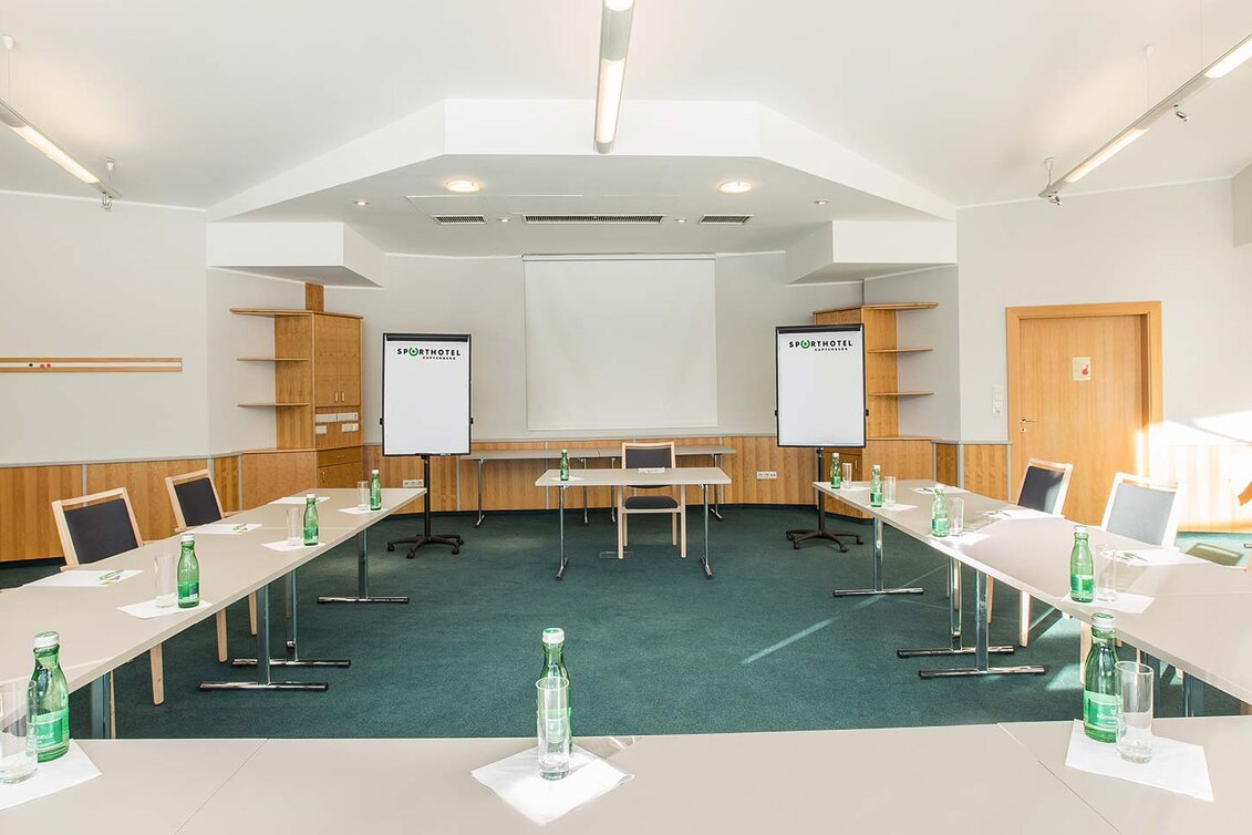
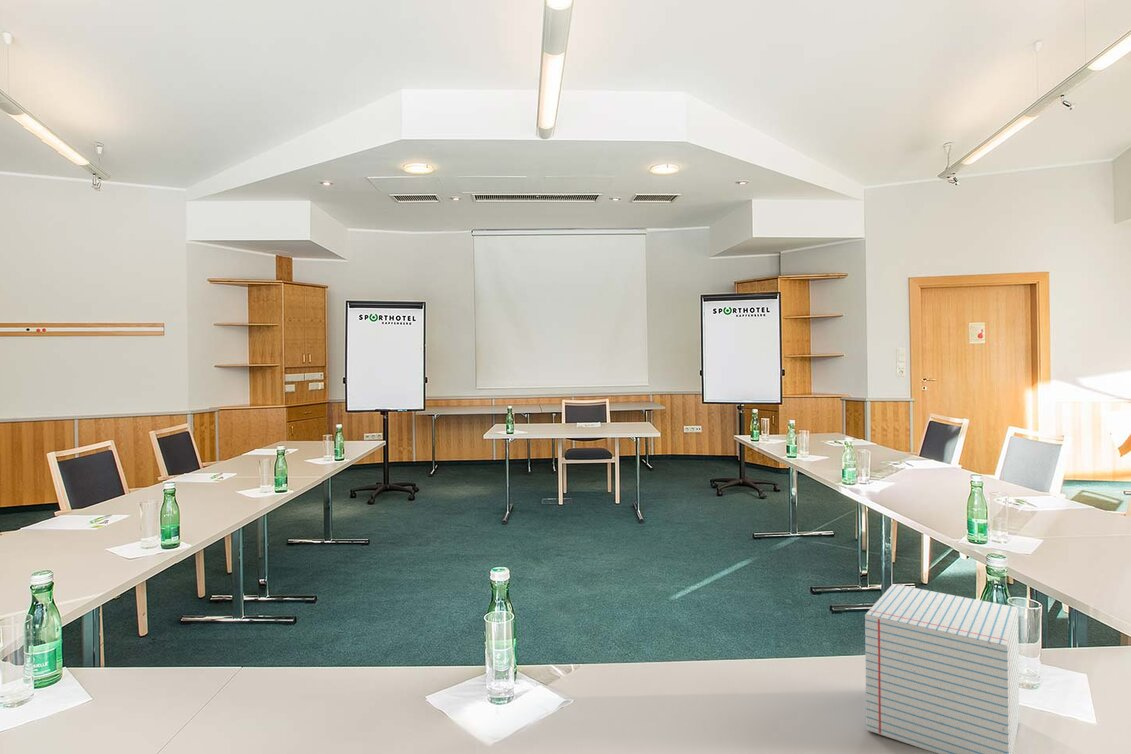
+ notepad [864,583,1020,754]
